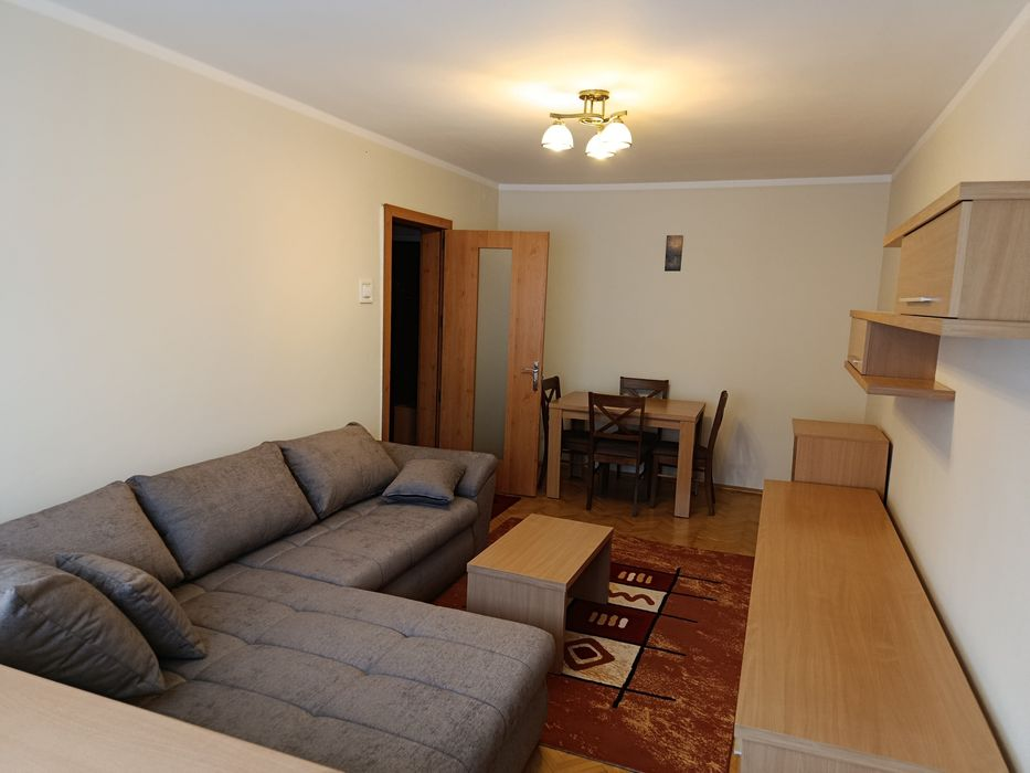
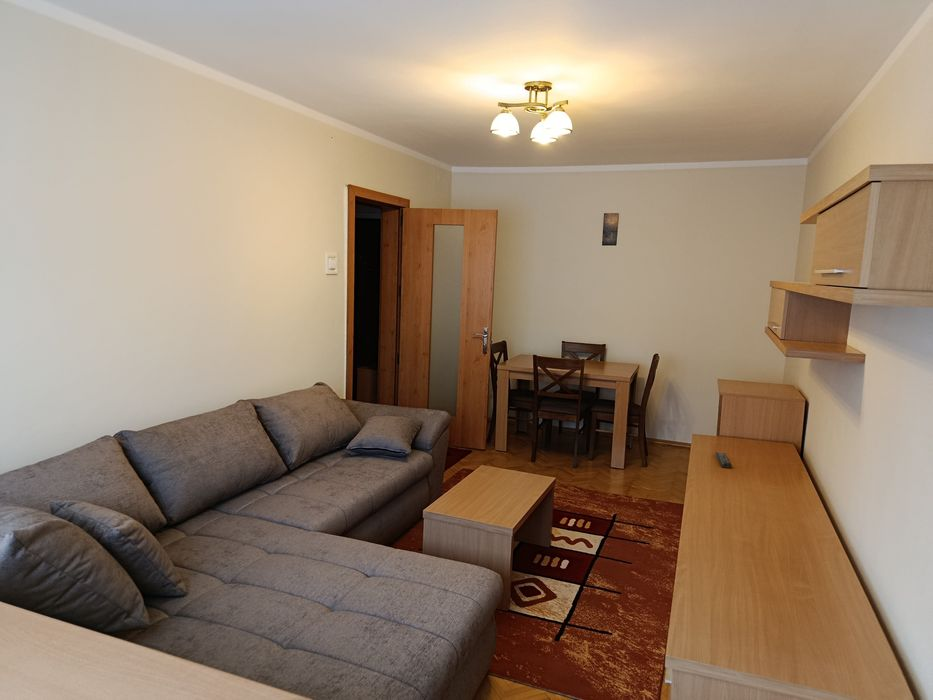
+ remote control [714,451,732,469]
